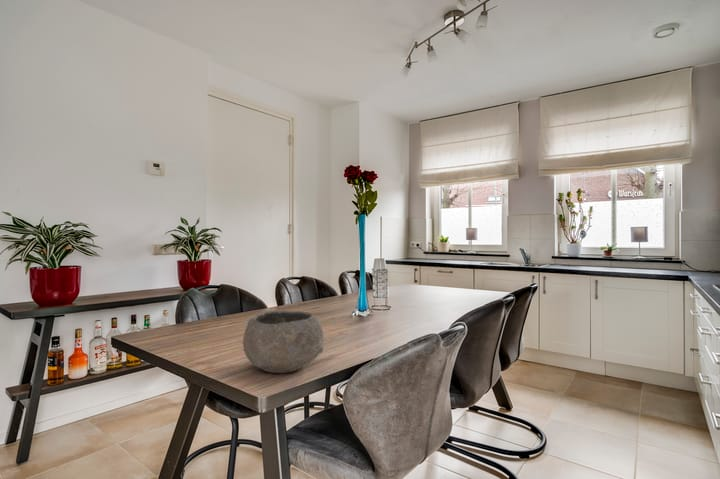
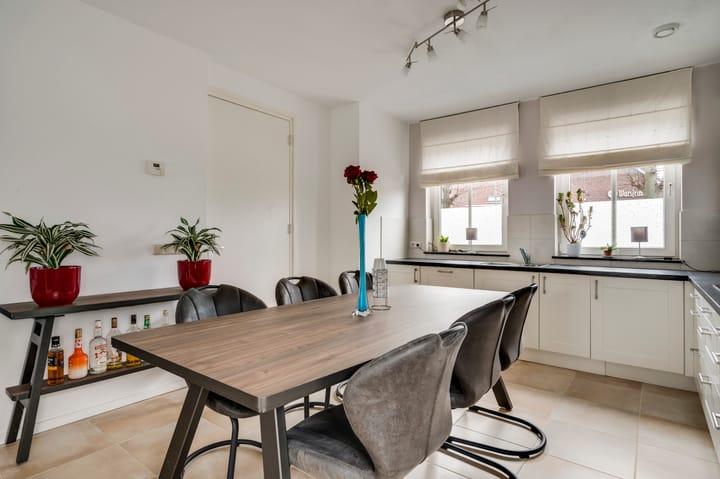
- bowl [242,310,325,374]
